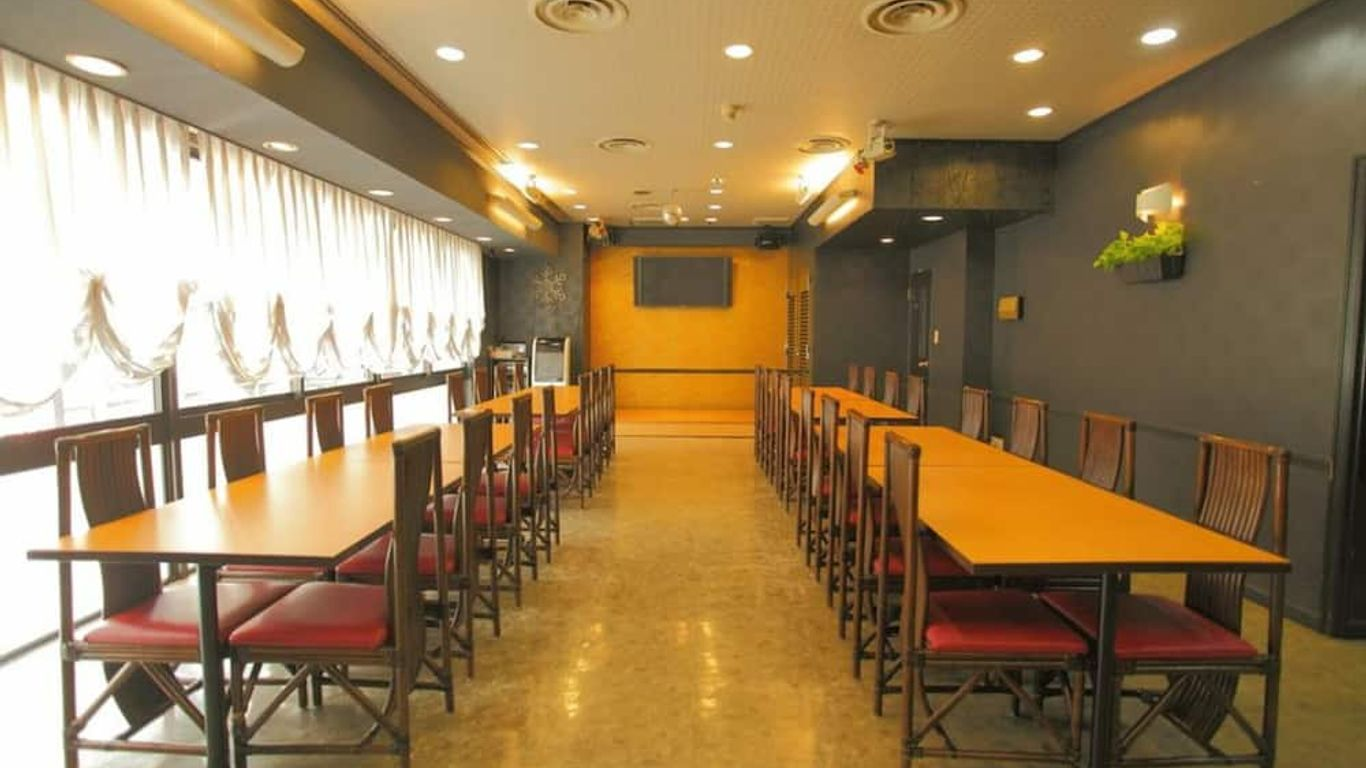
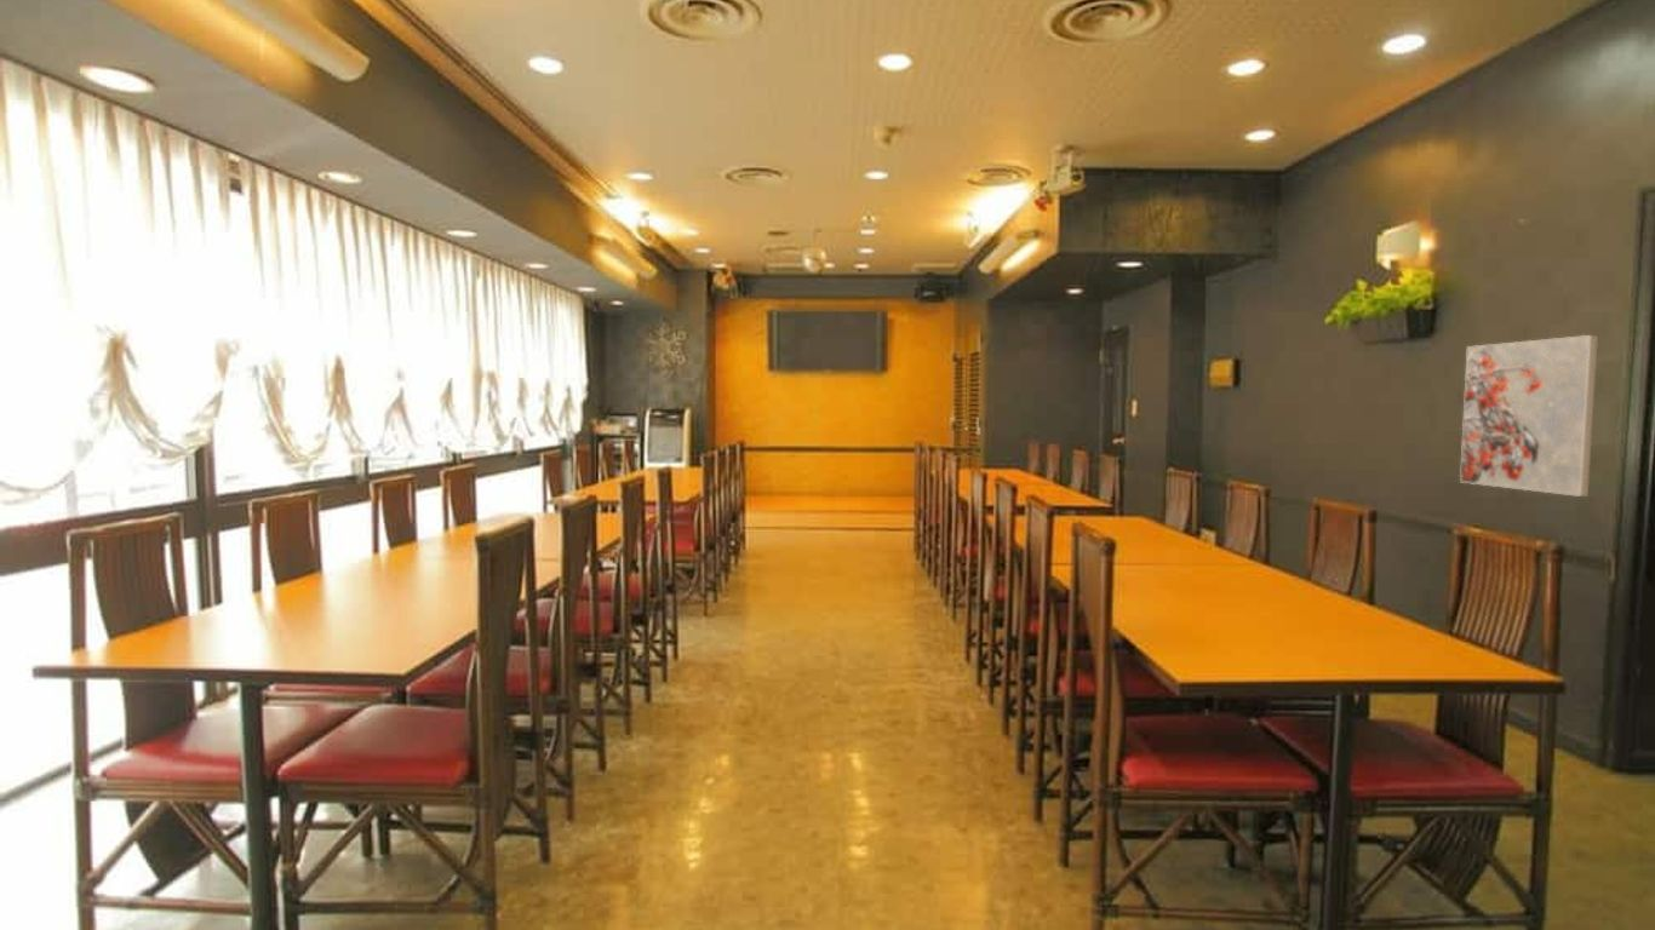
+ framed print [1459,334,1599,498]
